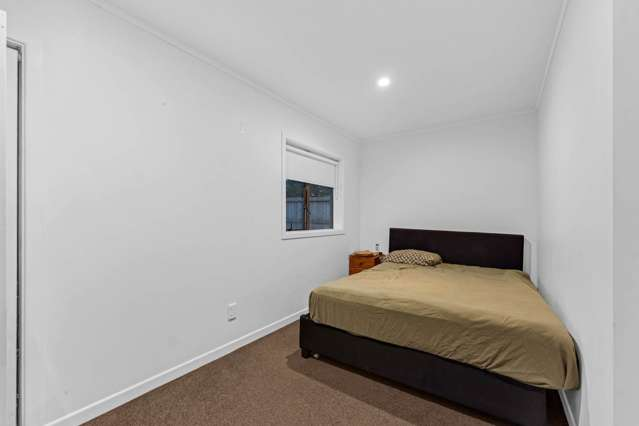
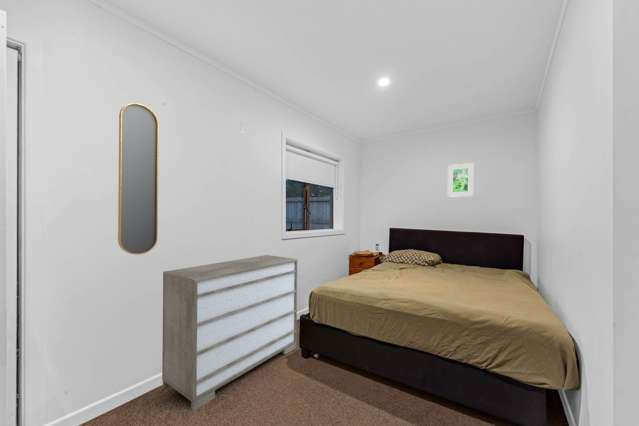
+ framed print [447,162,474,198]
+ home mirror [117,102,160,256]
+ dresser [161,254,299,412]
